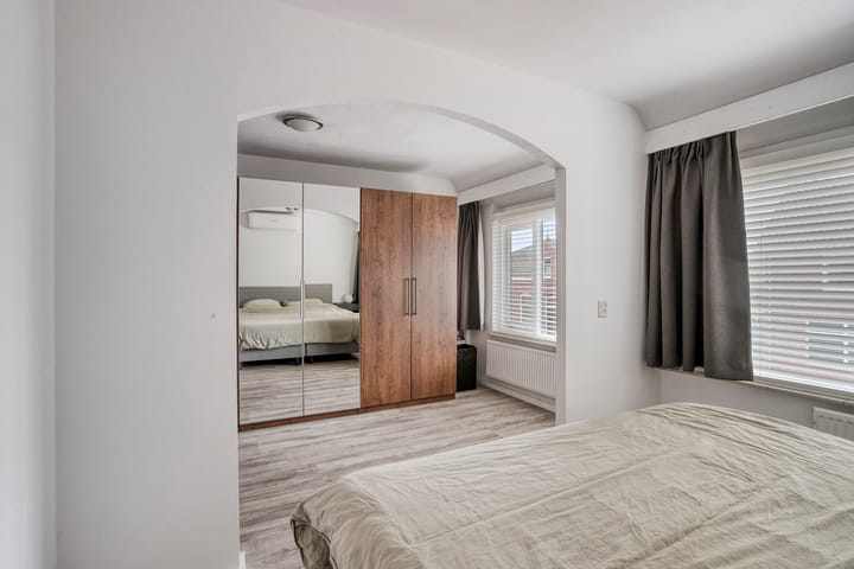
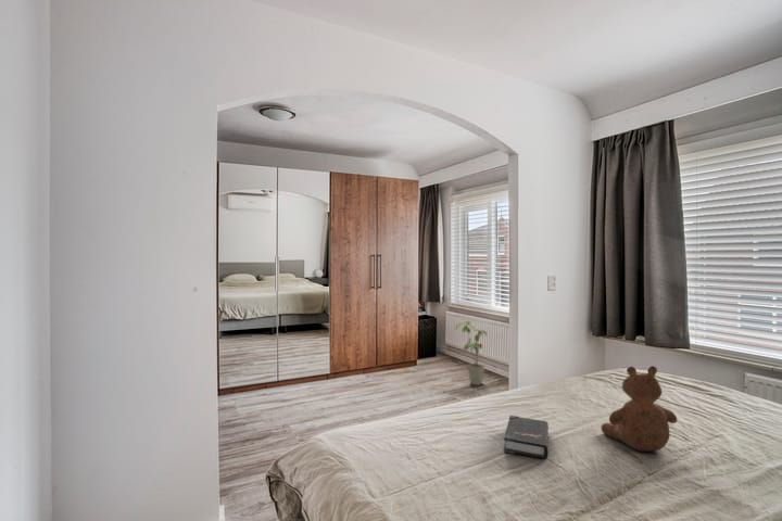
+ house plant [454,319,488,386]
+ teddy bear [601,365,678,453]
+ hardback book [503,415,550,460]
